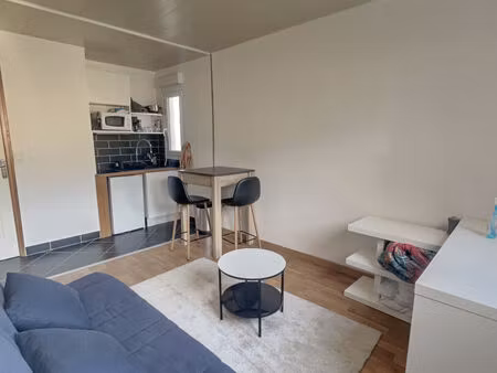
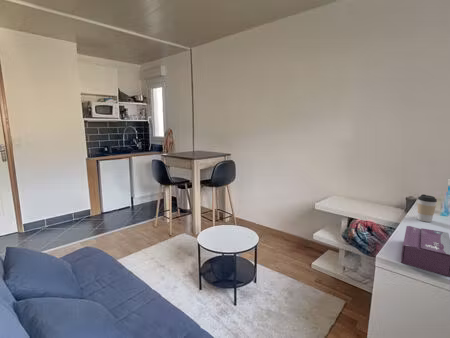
+ tissue box [400,225,450,277]
+ coffee cup [417,193,438,223]
